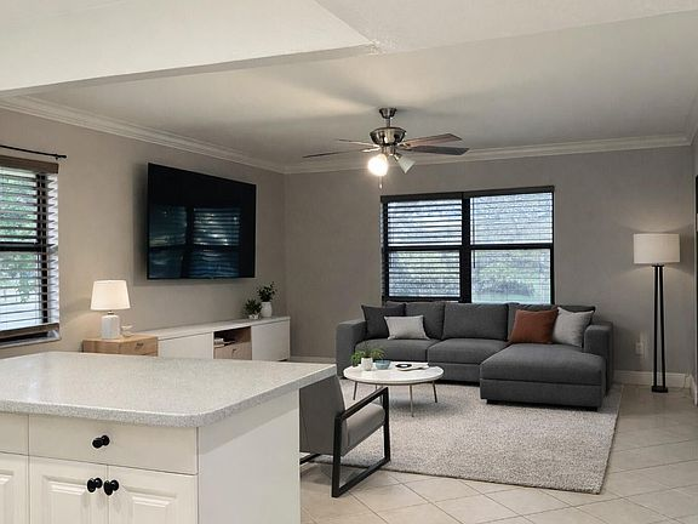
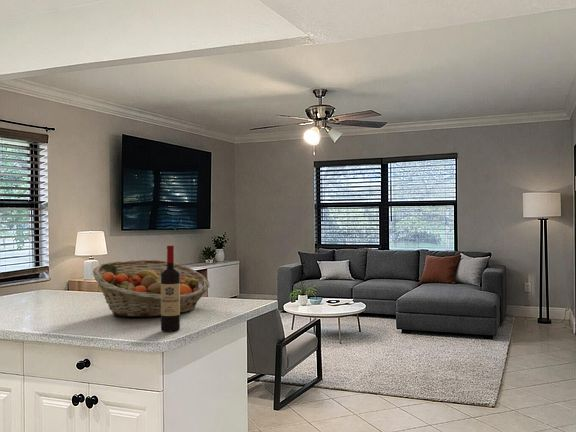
+ fruit basket [92,259,211,318]
+ wine bottle [160,245,181,333]
